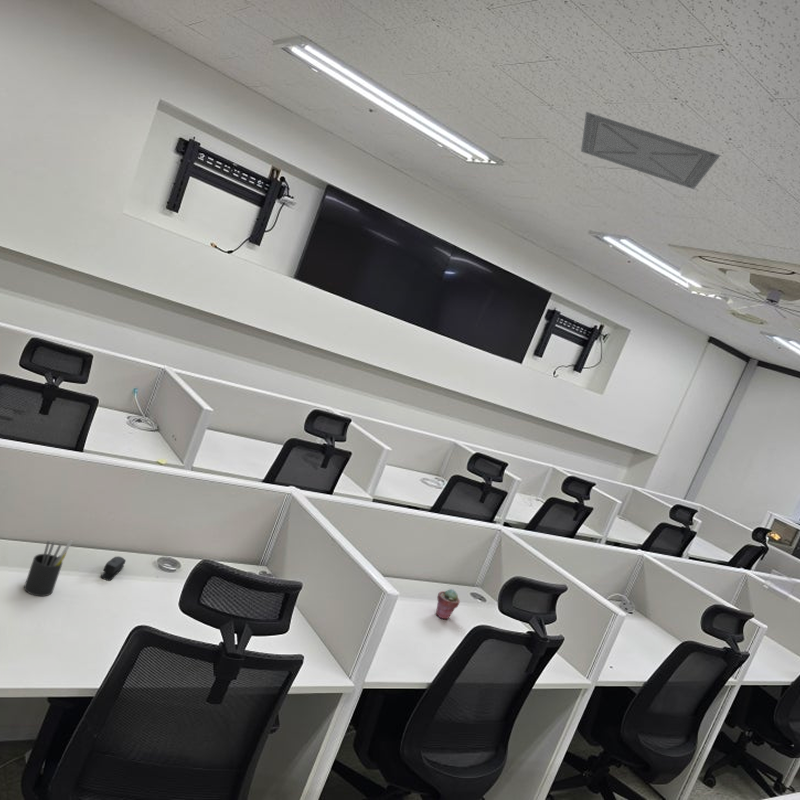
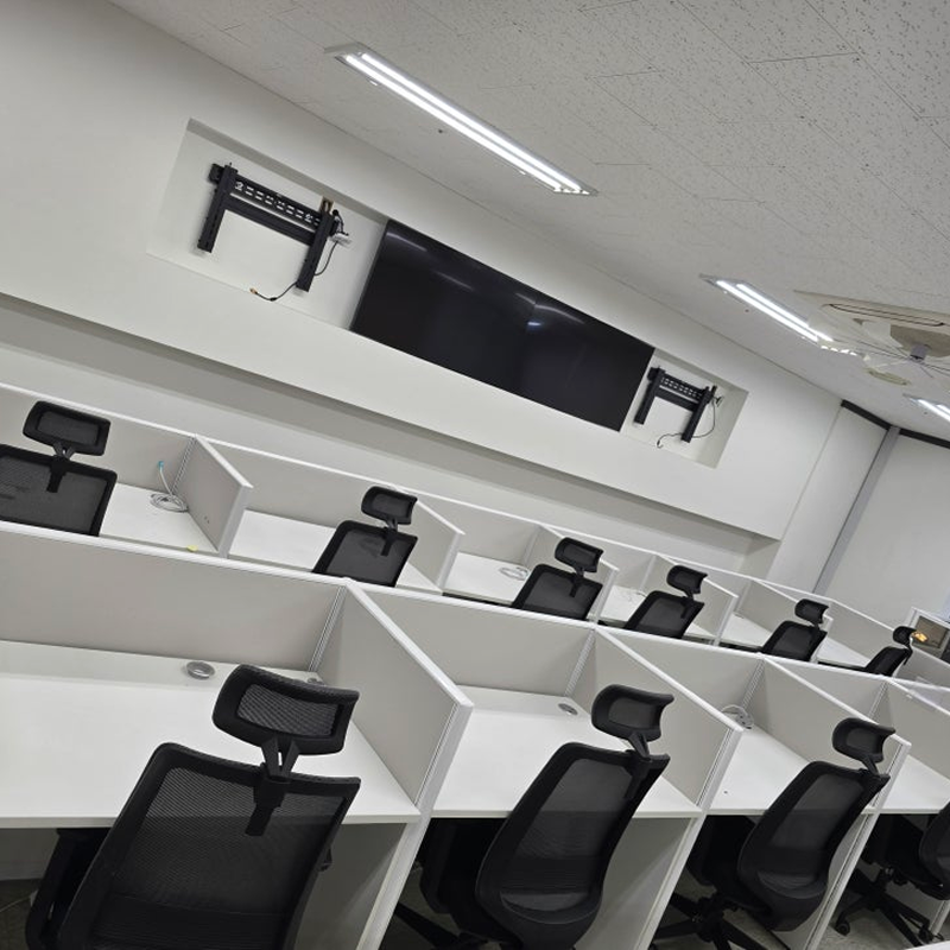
- stapler [99,555,127,581]
- potted succulent [435,588,461,620]
- ceiling vent [580,111,721,190]
- pen holder [23,539,73,597]
